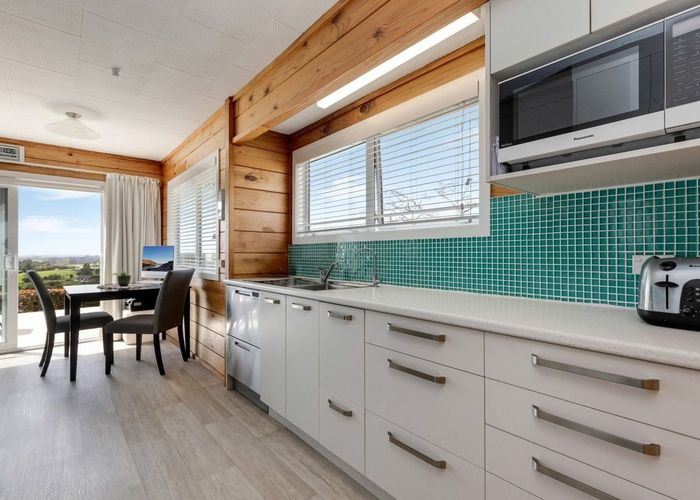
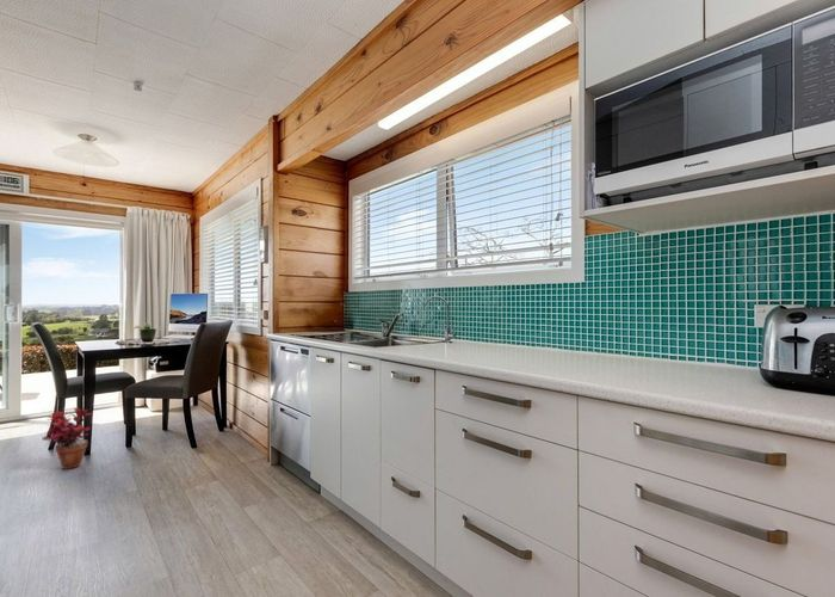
+ potted plant [42,407,94,470]
